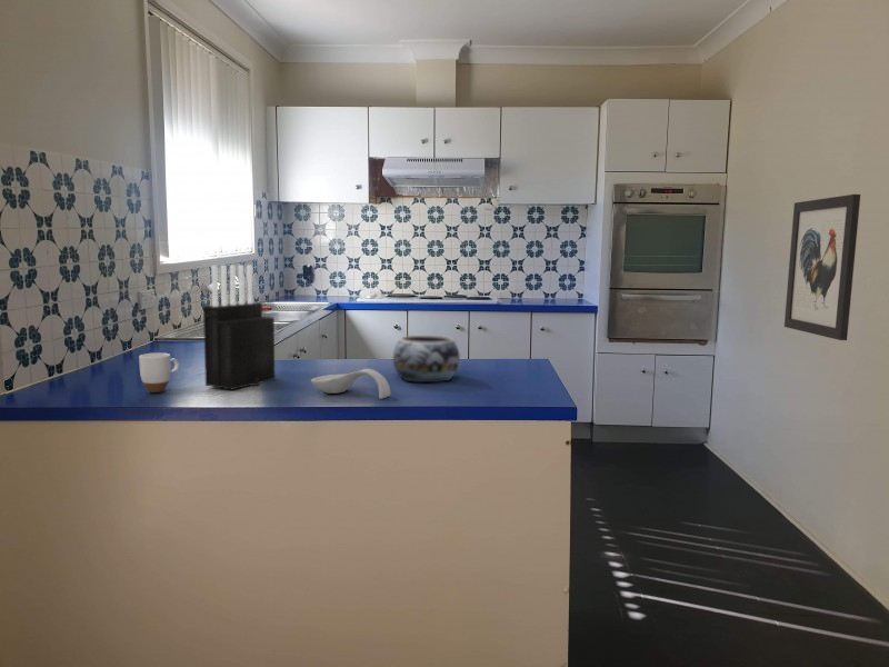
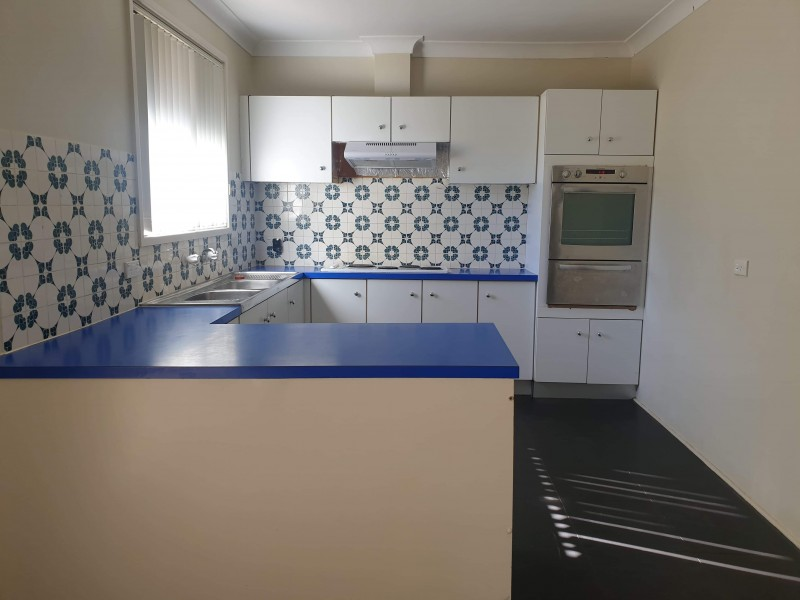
- wall art [783,193,861,341]
- spoon rest [310,368,392,400]
- mug [138,352,180,394]
- knife block [202,263,276,391]
- decorative bowl [392,335,461,384]
